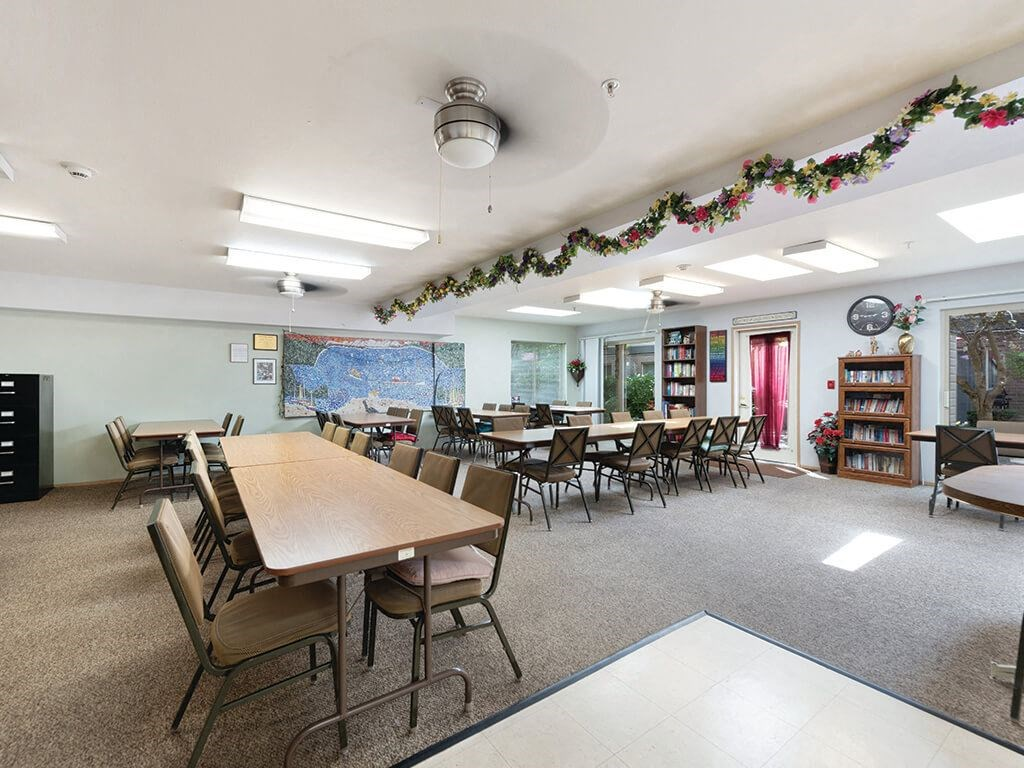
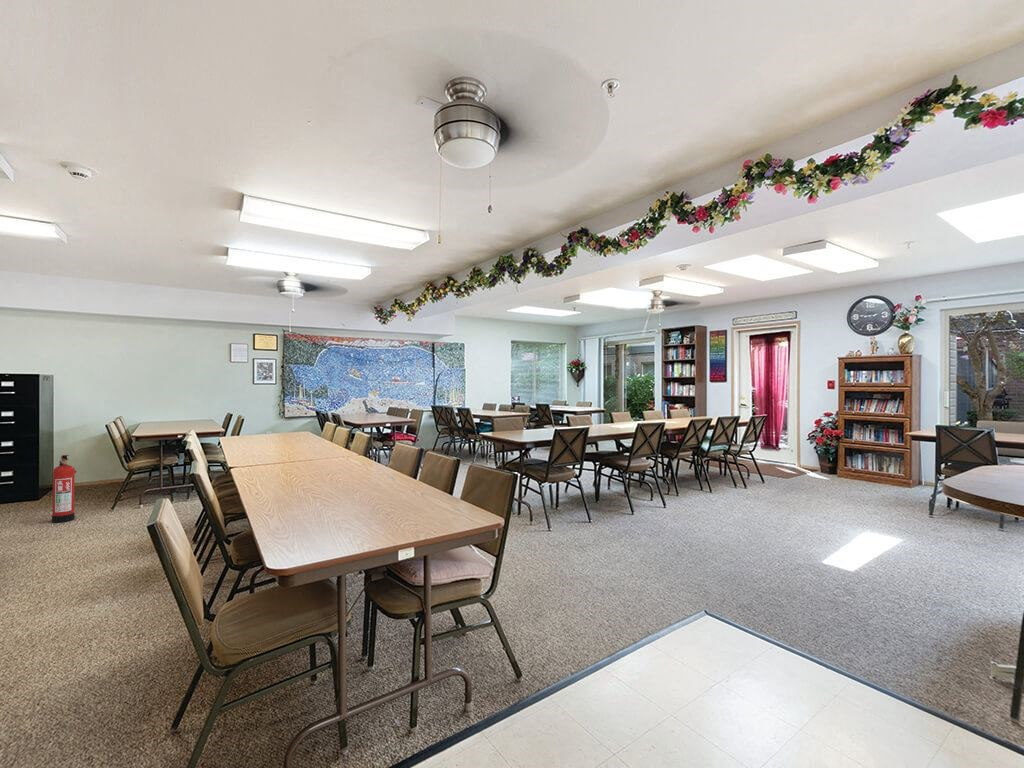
+ fire extinguisher [51,454,78,524]
